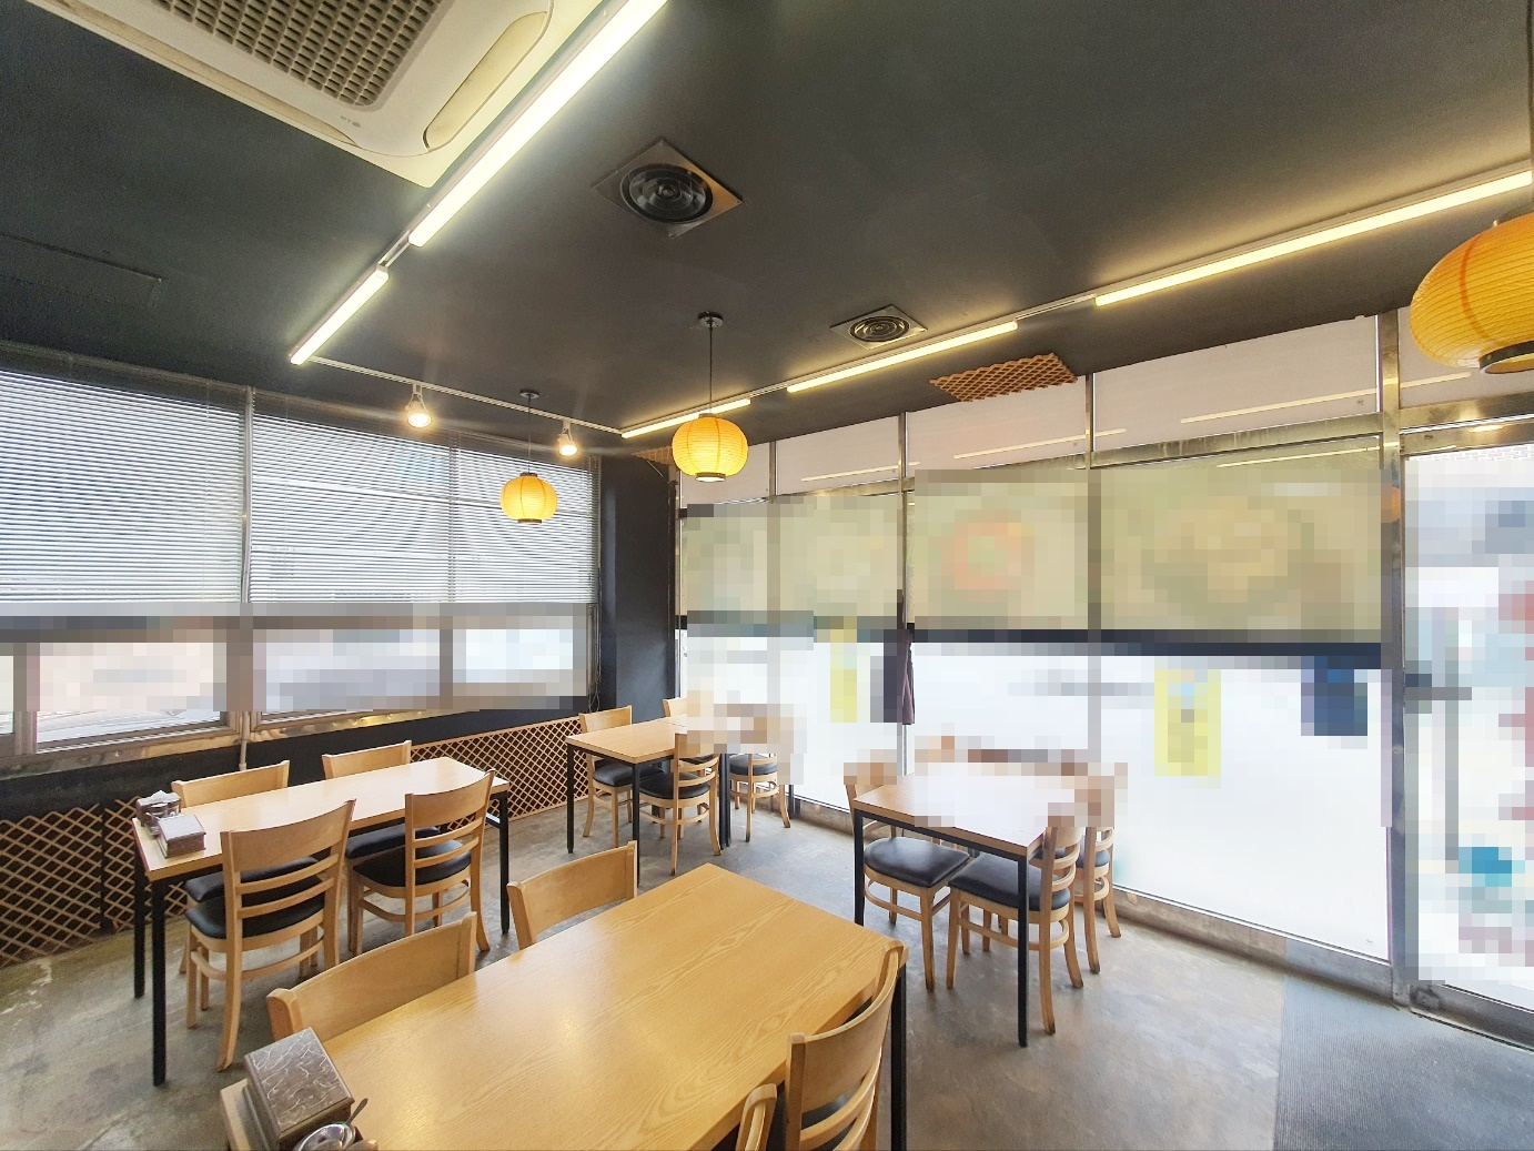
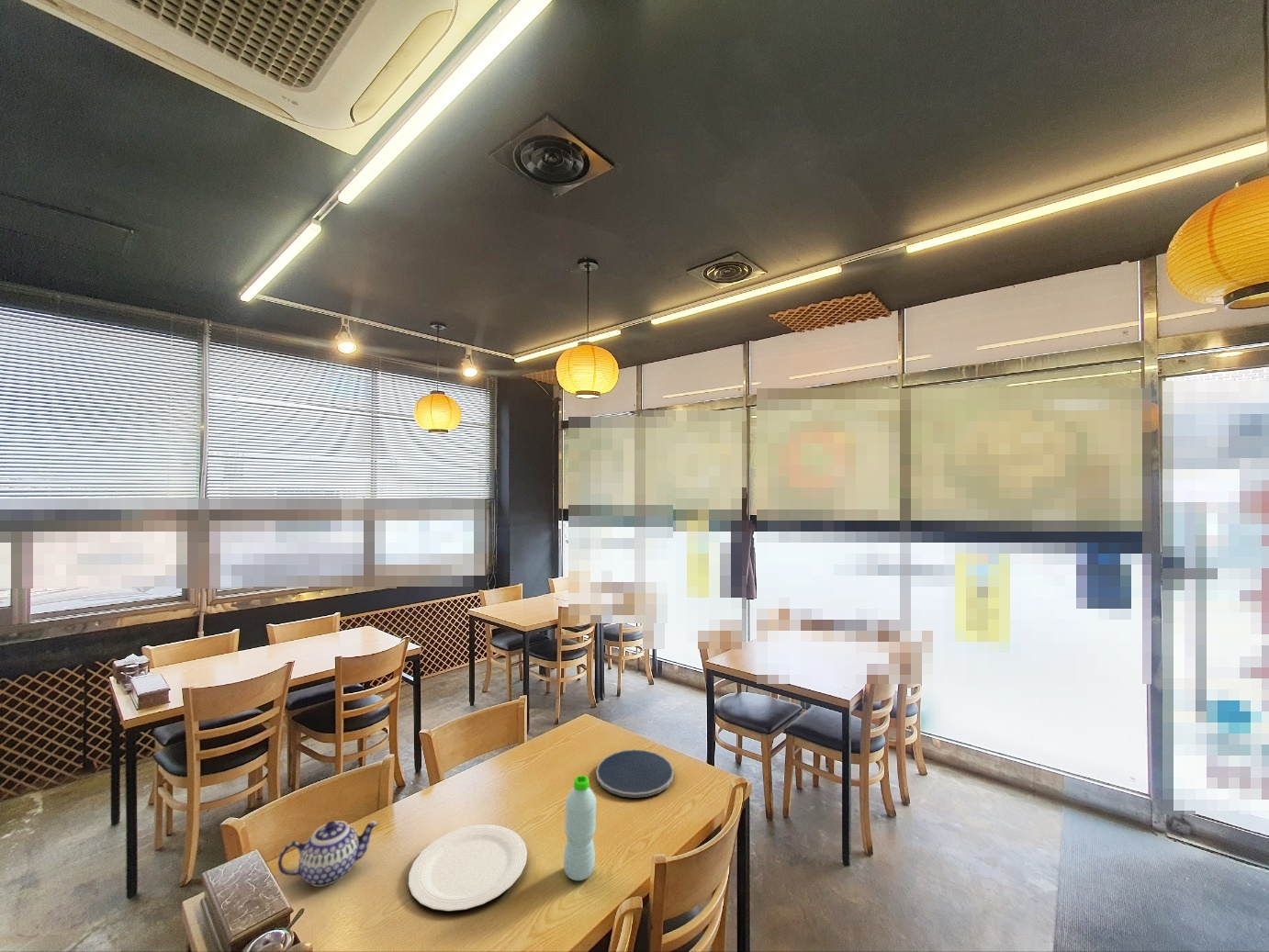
+ teapot [277,820,380,888]
+ plate [595,748,675,799]
+ plate [408,823,528,913]
+ water bottle [563,774,597,881]
